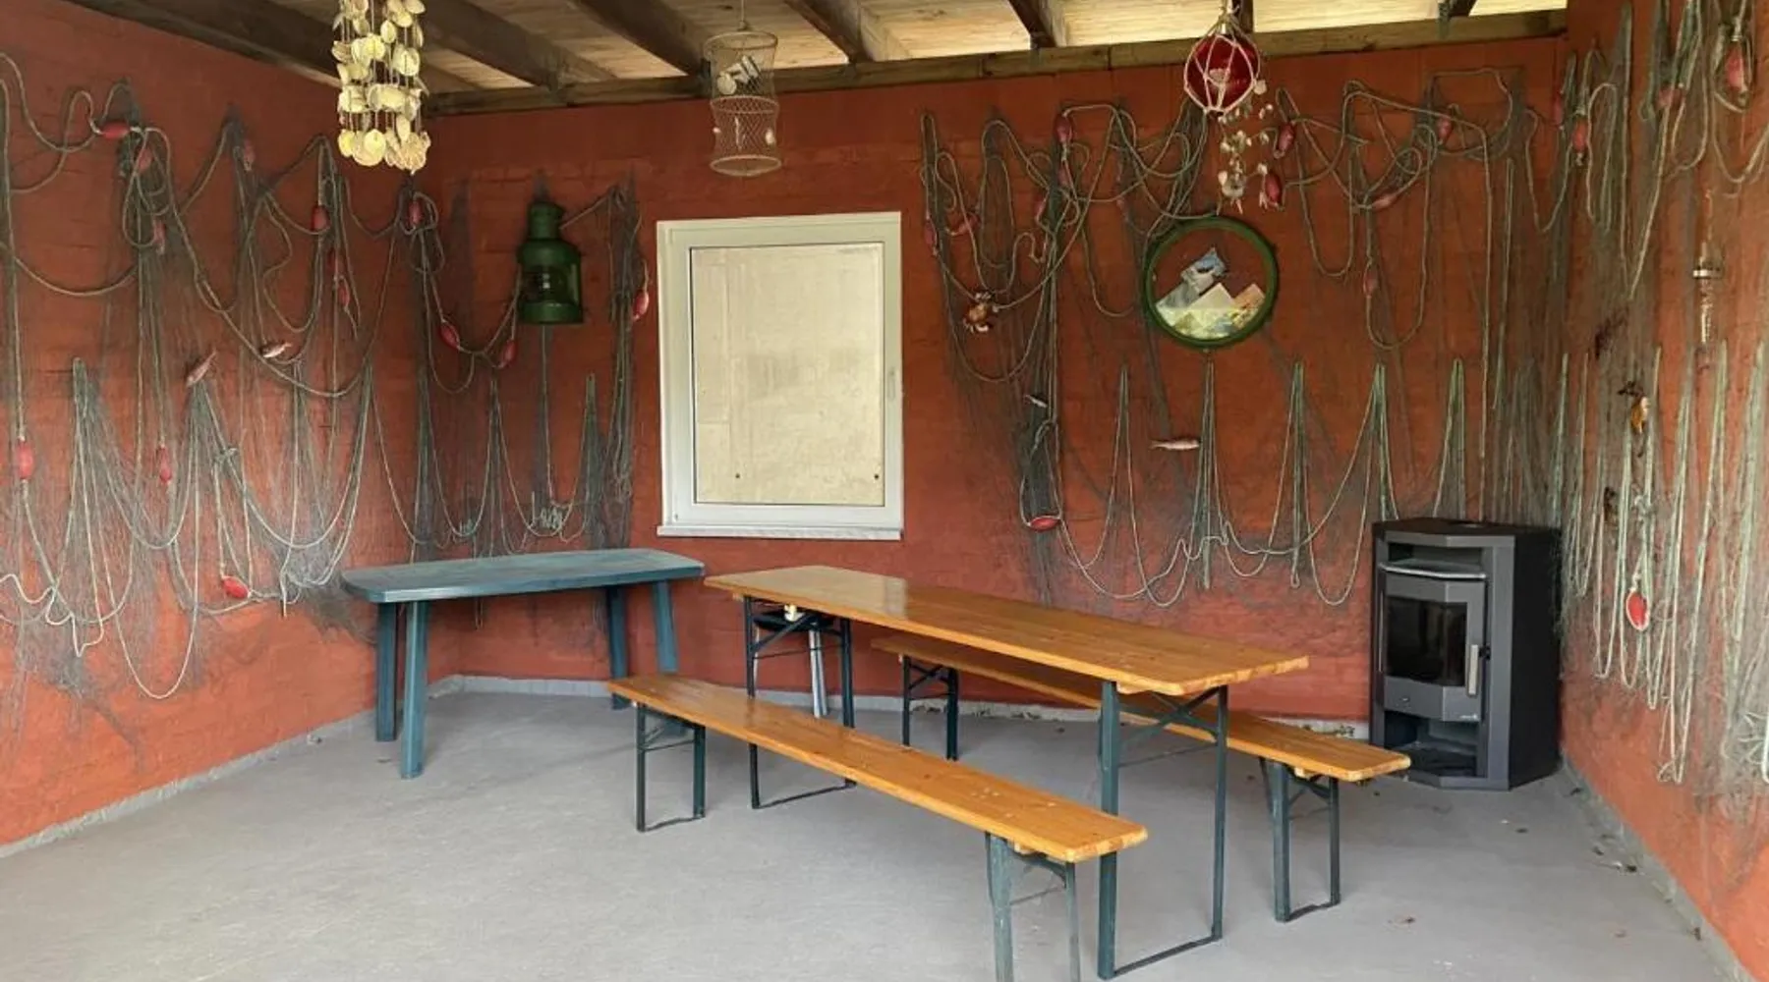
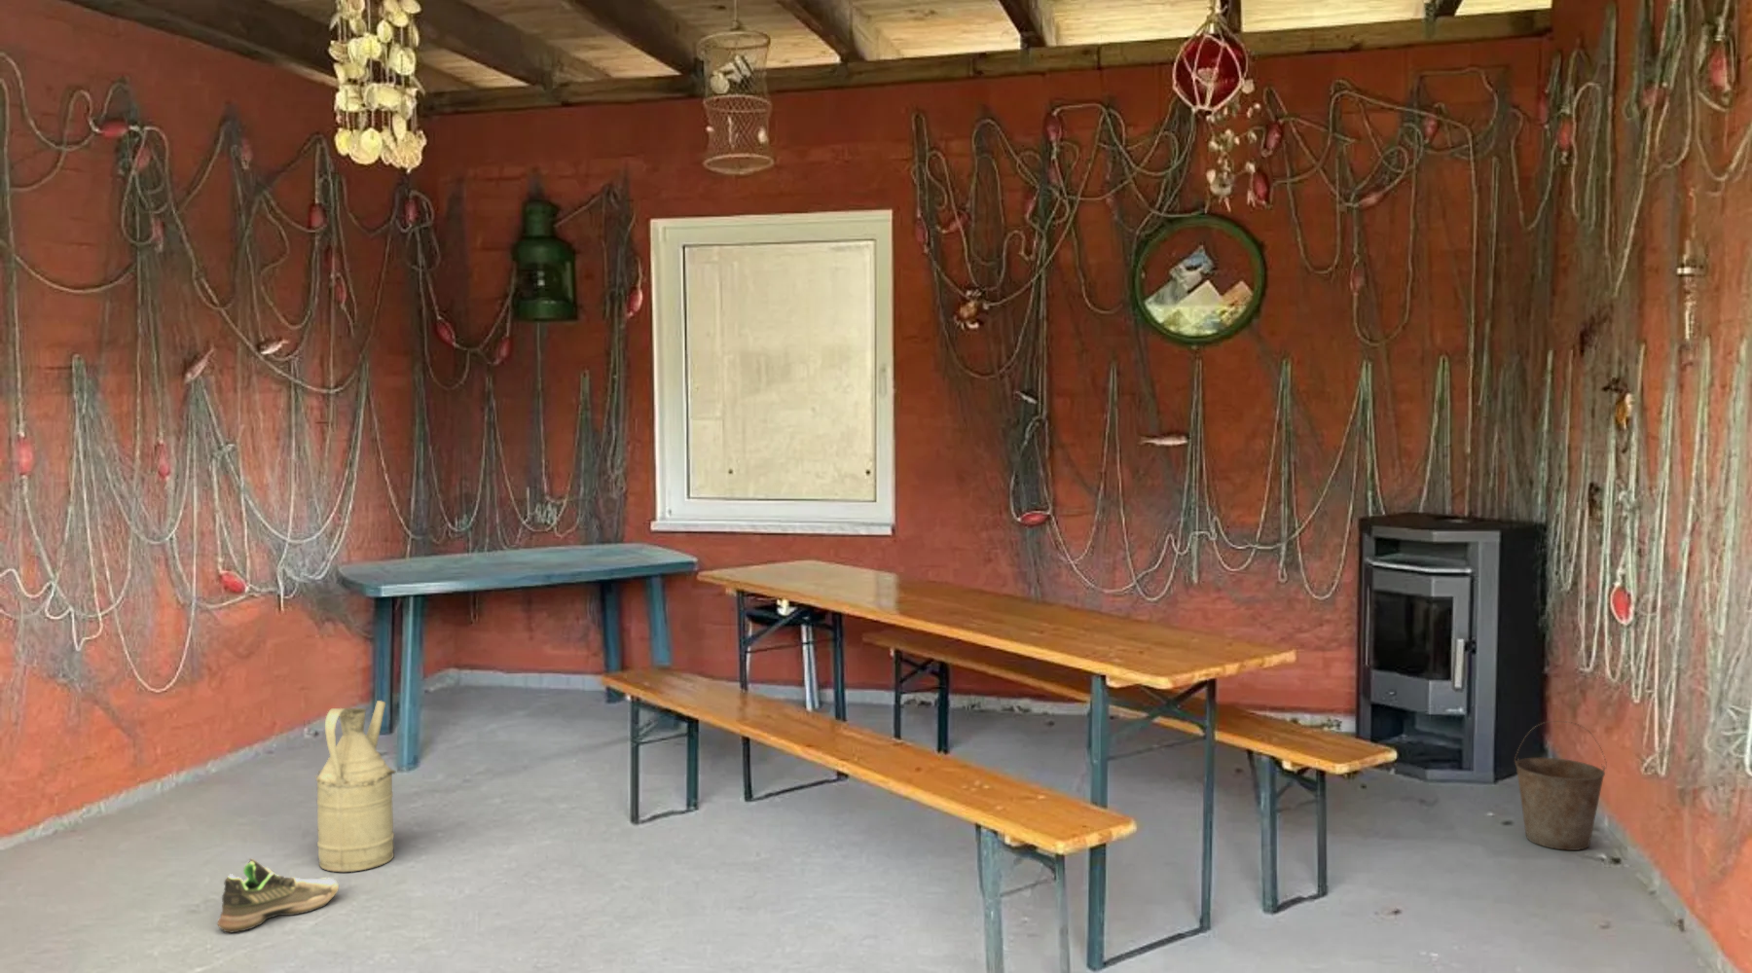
+ shoe [216,857,339,935]
+ bucket [1514,720,1608,852]
+ watering can [314,700,397,872]
